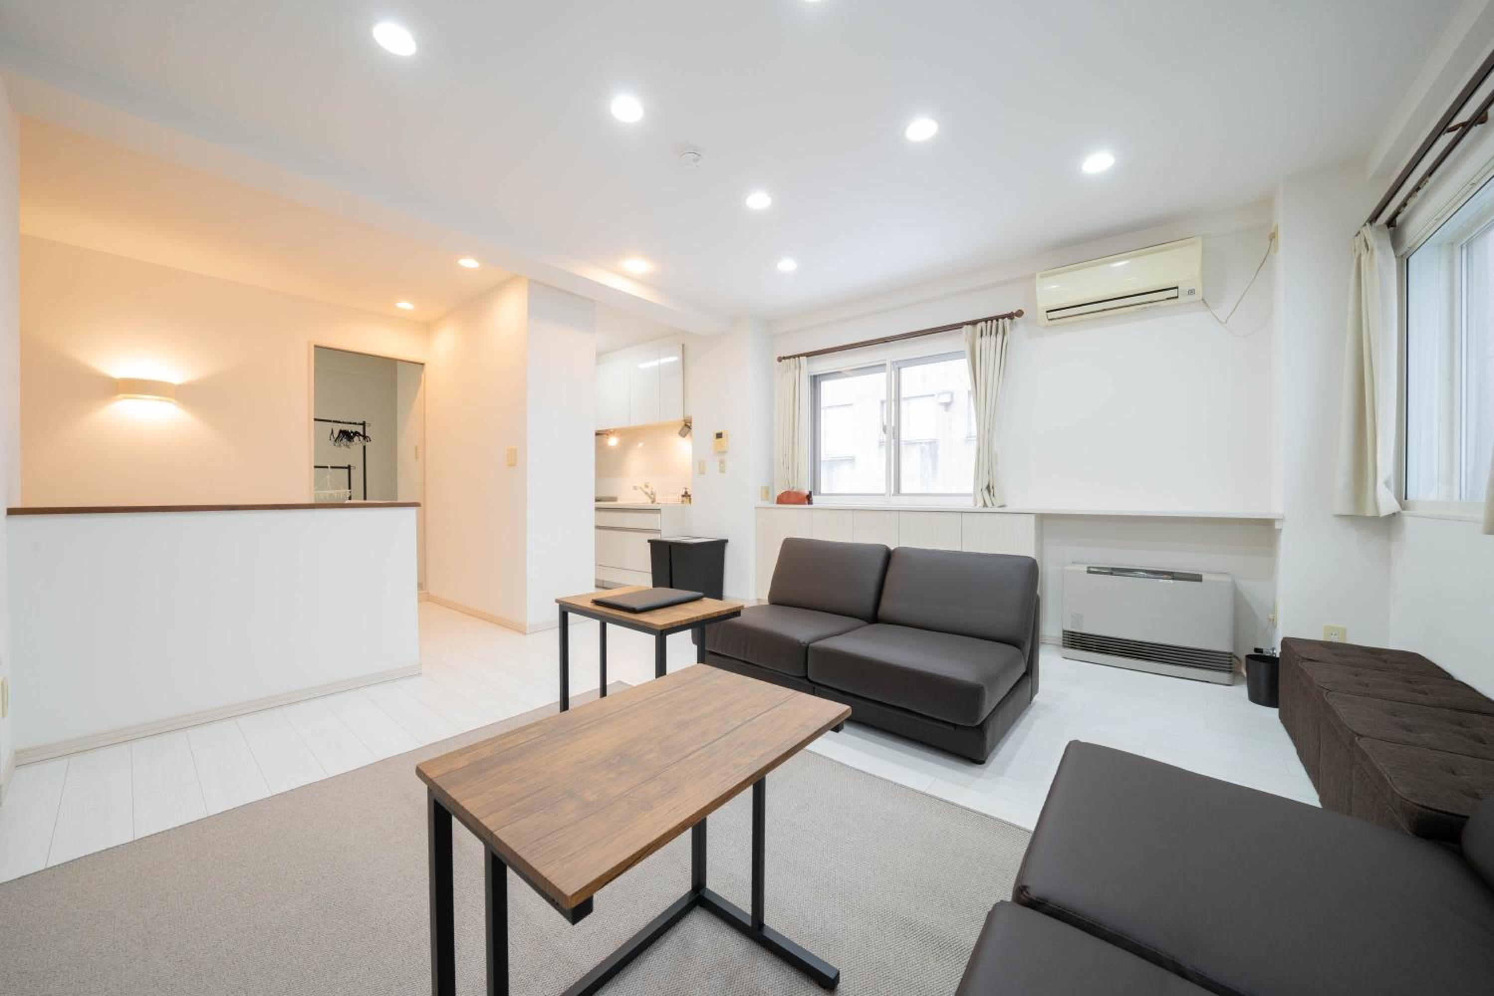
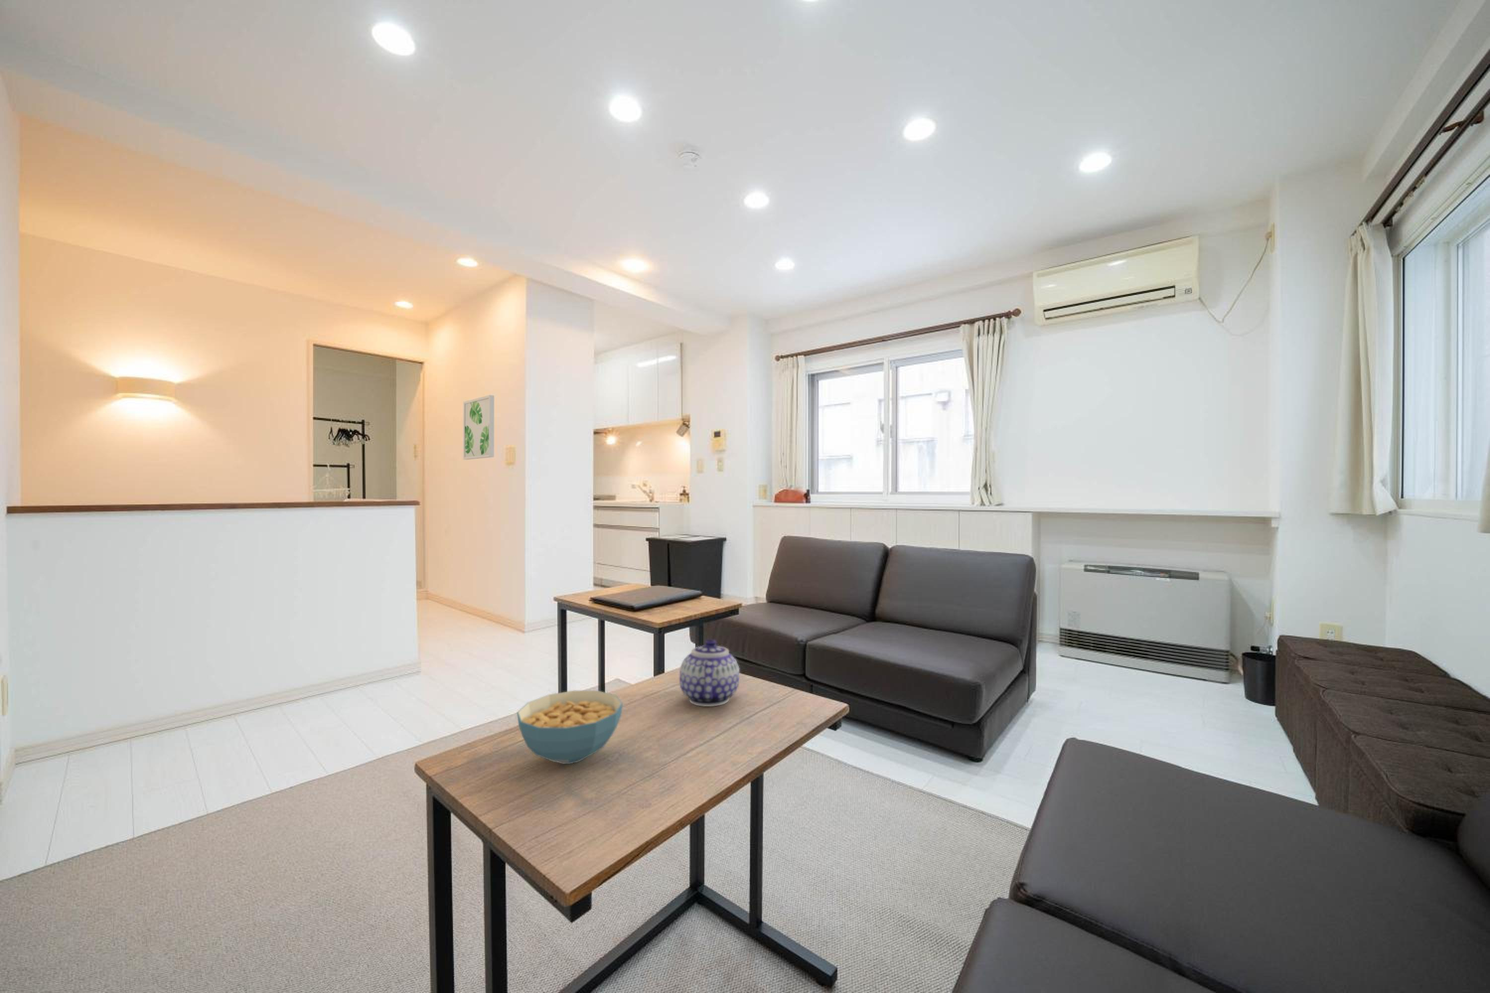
+ wall art [463,395,494,460]
+ cereal bowl [517,690,623,765]
+ teapot [678,638,741,707]
